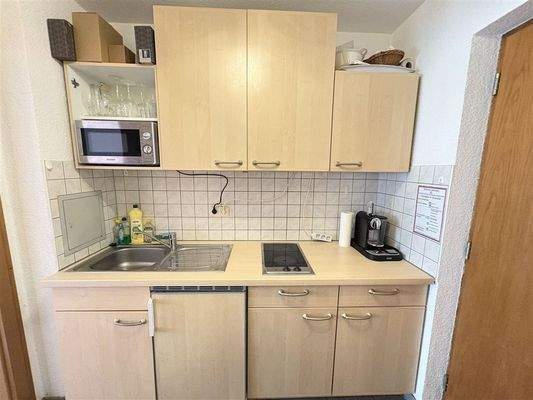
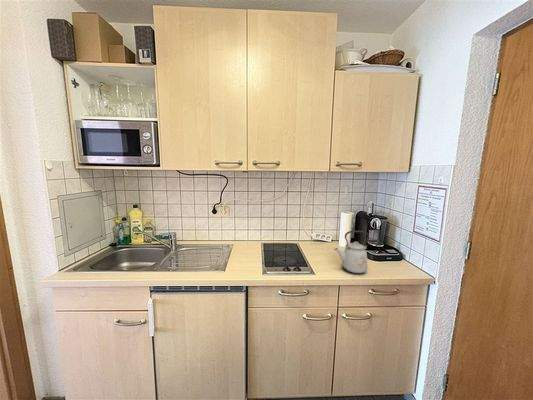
+ kettle [334,230,370,275]
